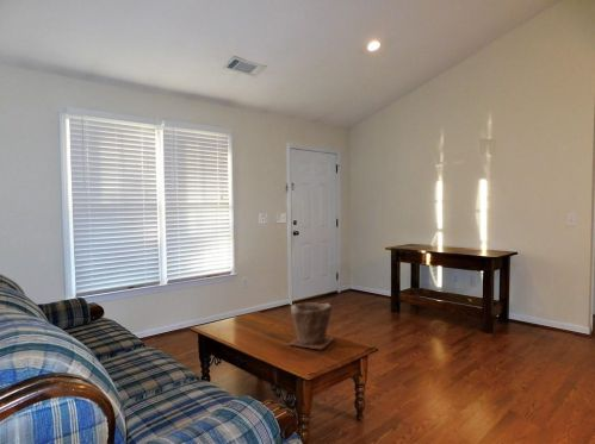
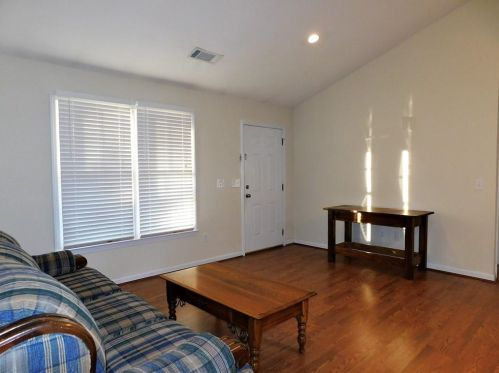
- plant pot [287,301,335,350]
